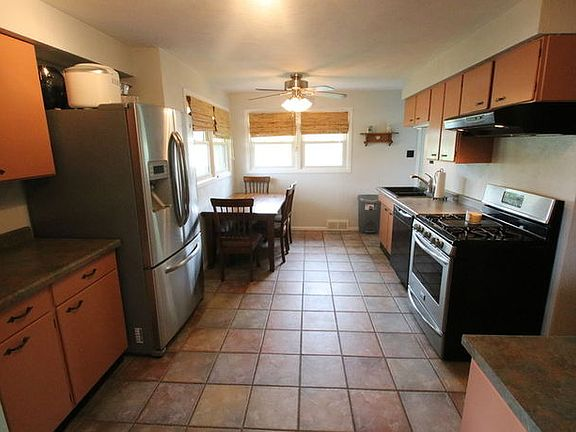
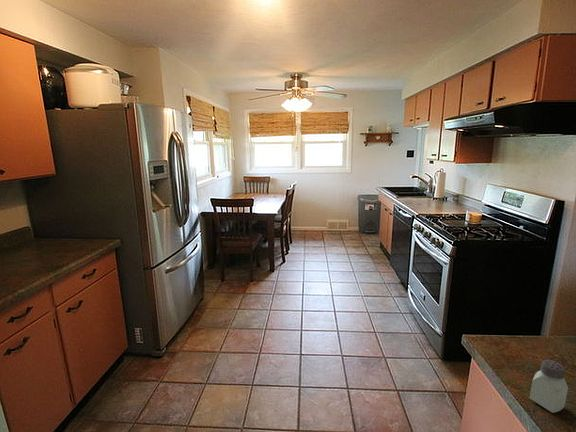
+ saltshaker [529,359,569,414]
